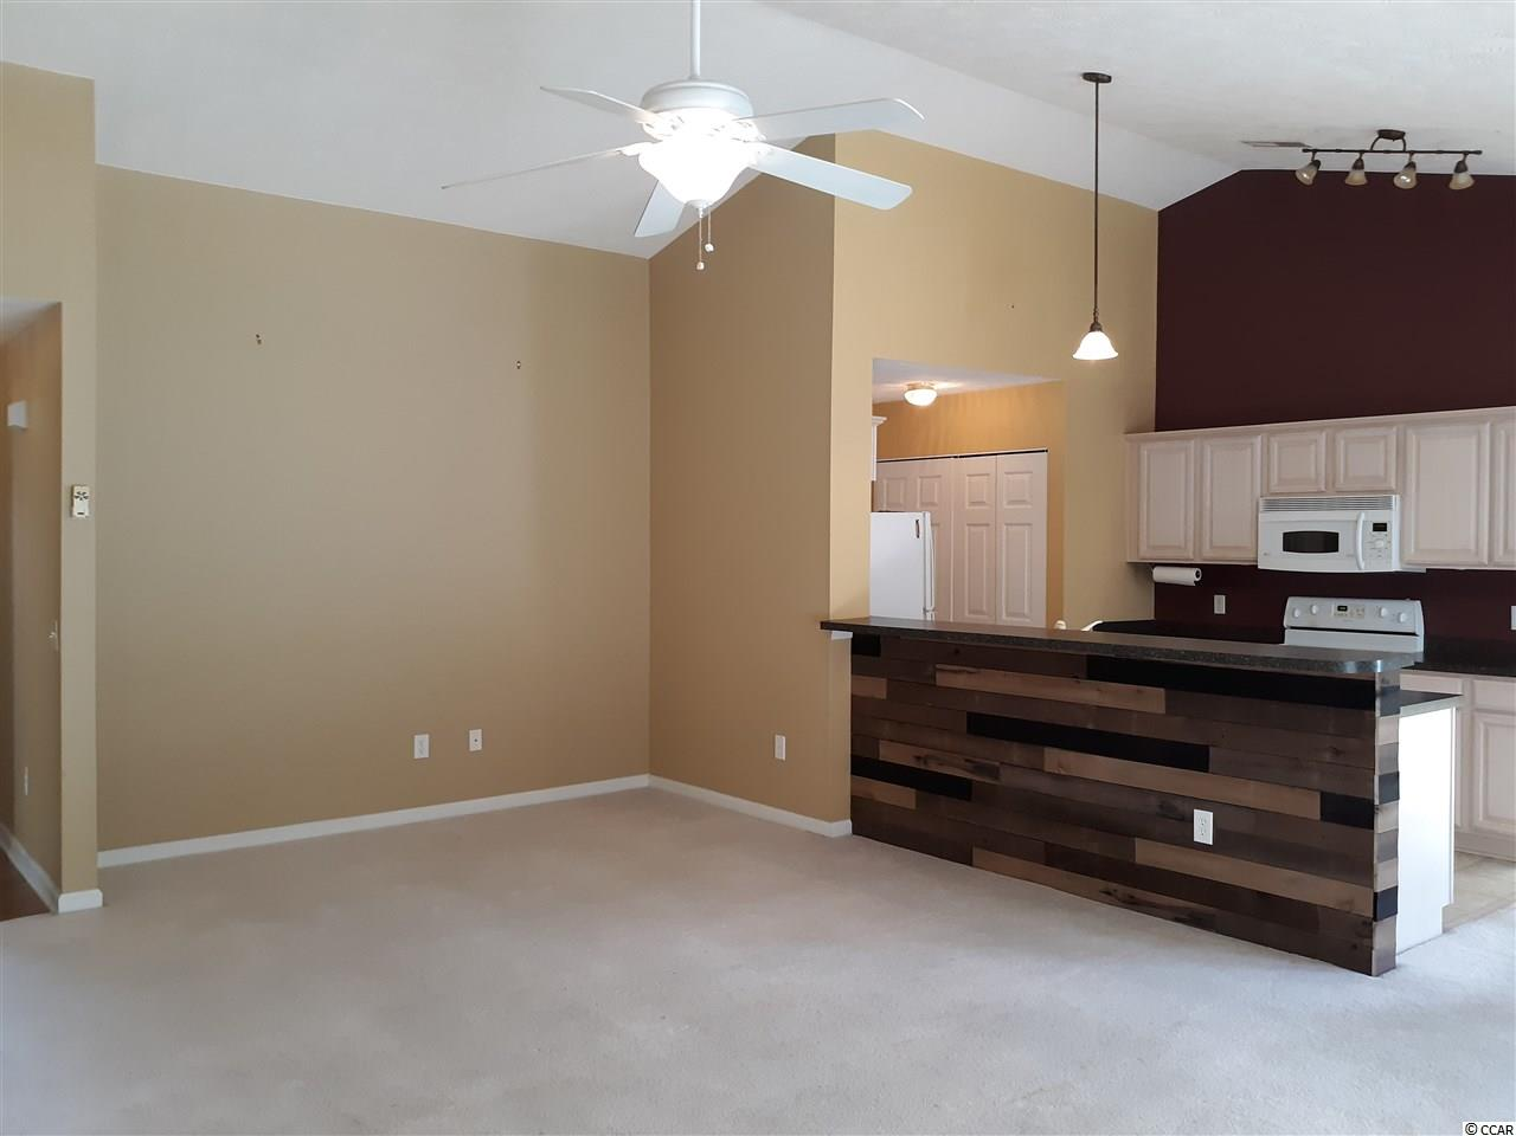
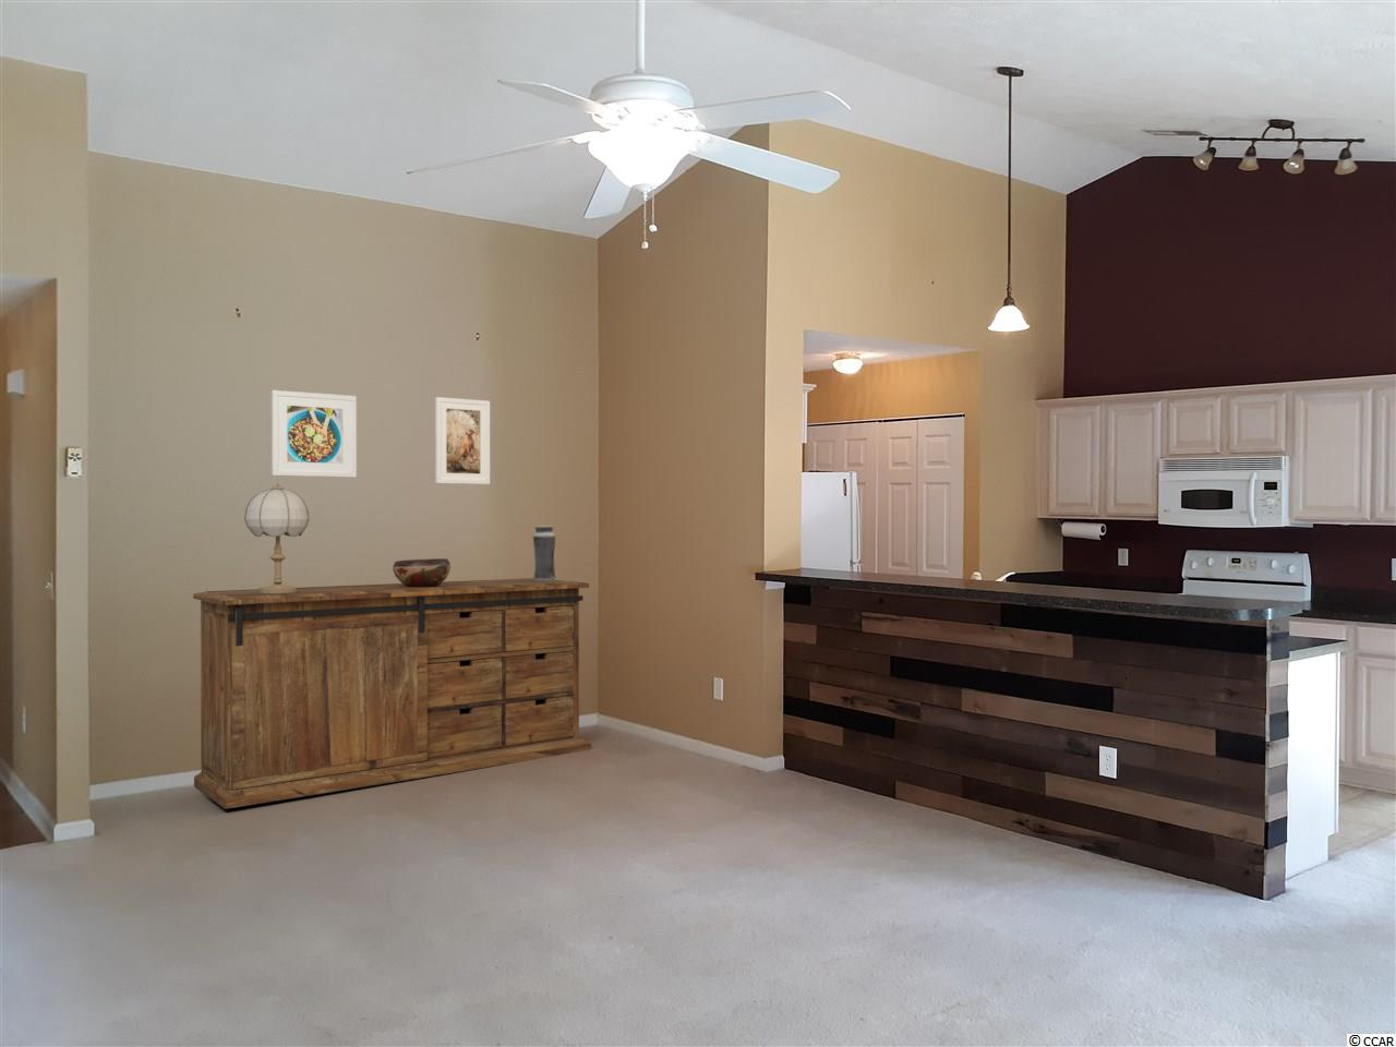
+ table lamp [243,482,311,593]
+ decorative bowl [391,558,452,587]
+ vase [532,525,556,582]
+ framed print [434,396,490,485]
+ sideboard [192,577,592,811]
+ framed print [270,389,357,478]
